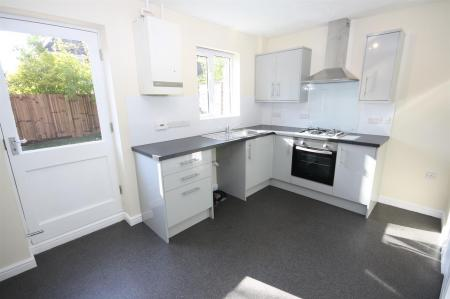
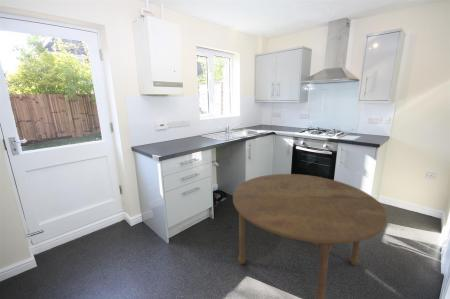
+ dining table [232,173,388,299]
